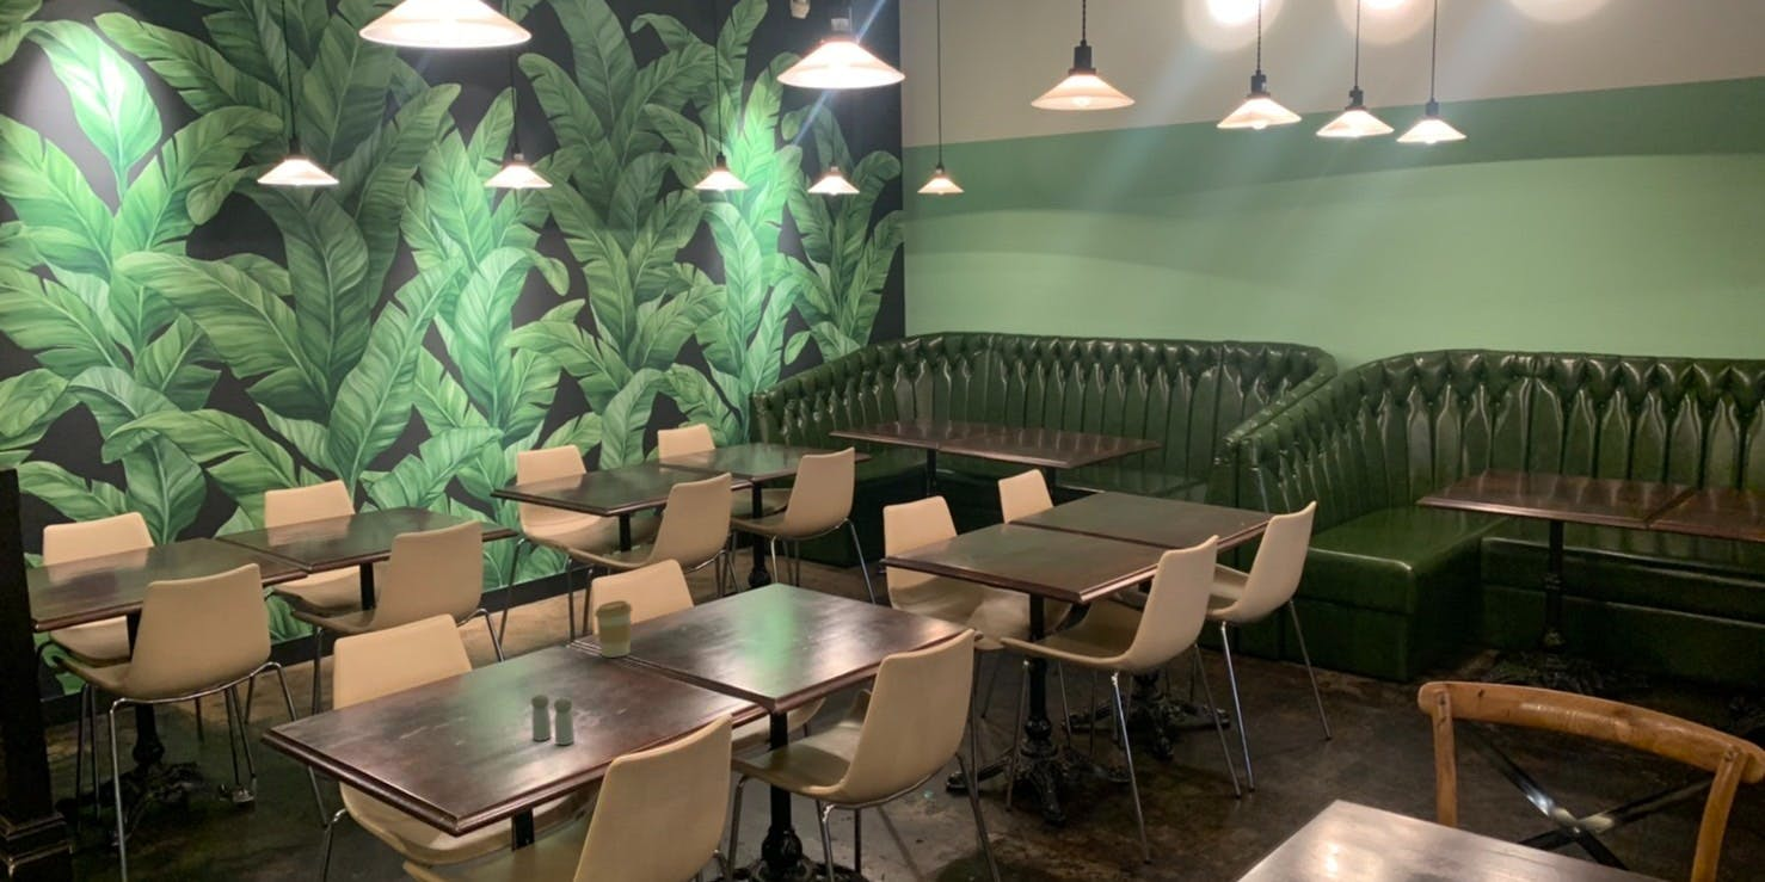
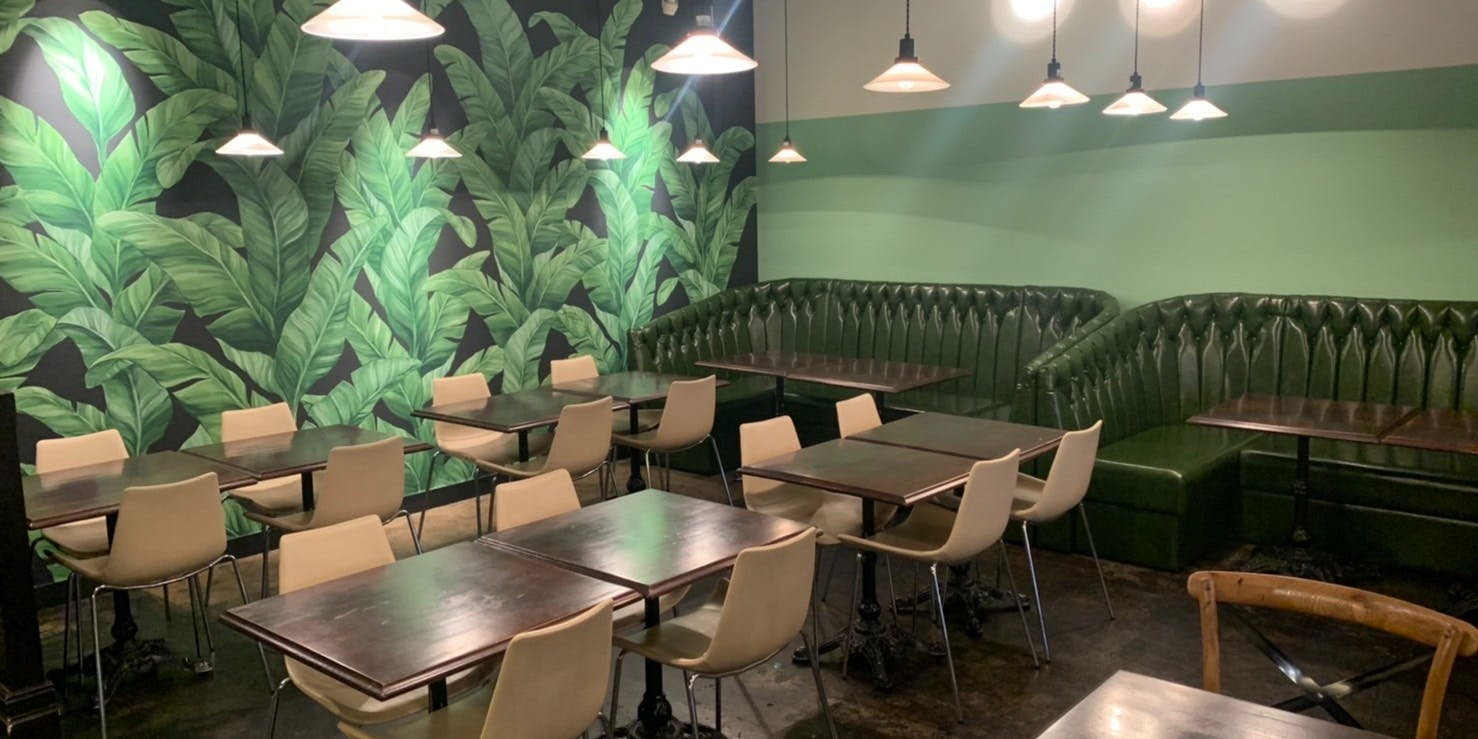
- salt and pepper shaker [530,693,576,746]
- coffee cup [594,599,634,659]
